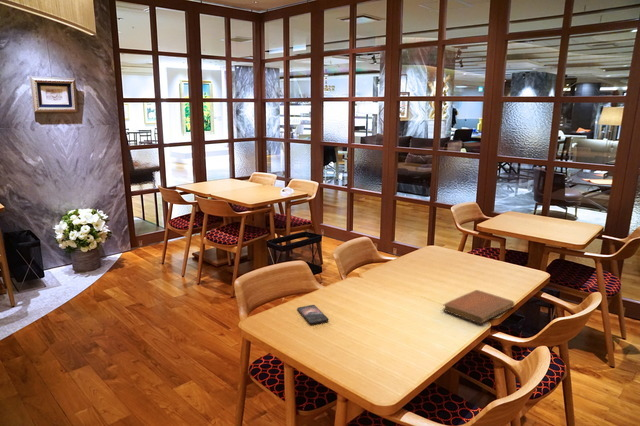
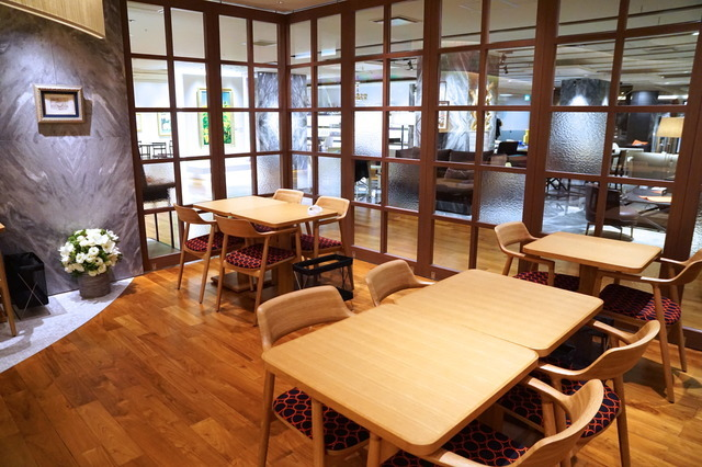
- smartphone [296,304,330,325]
- notebook [442,289,515,325]
